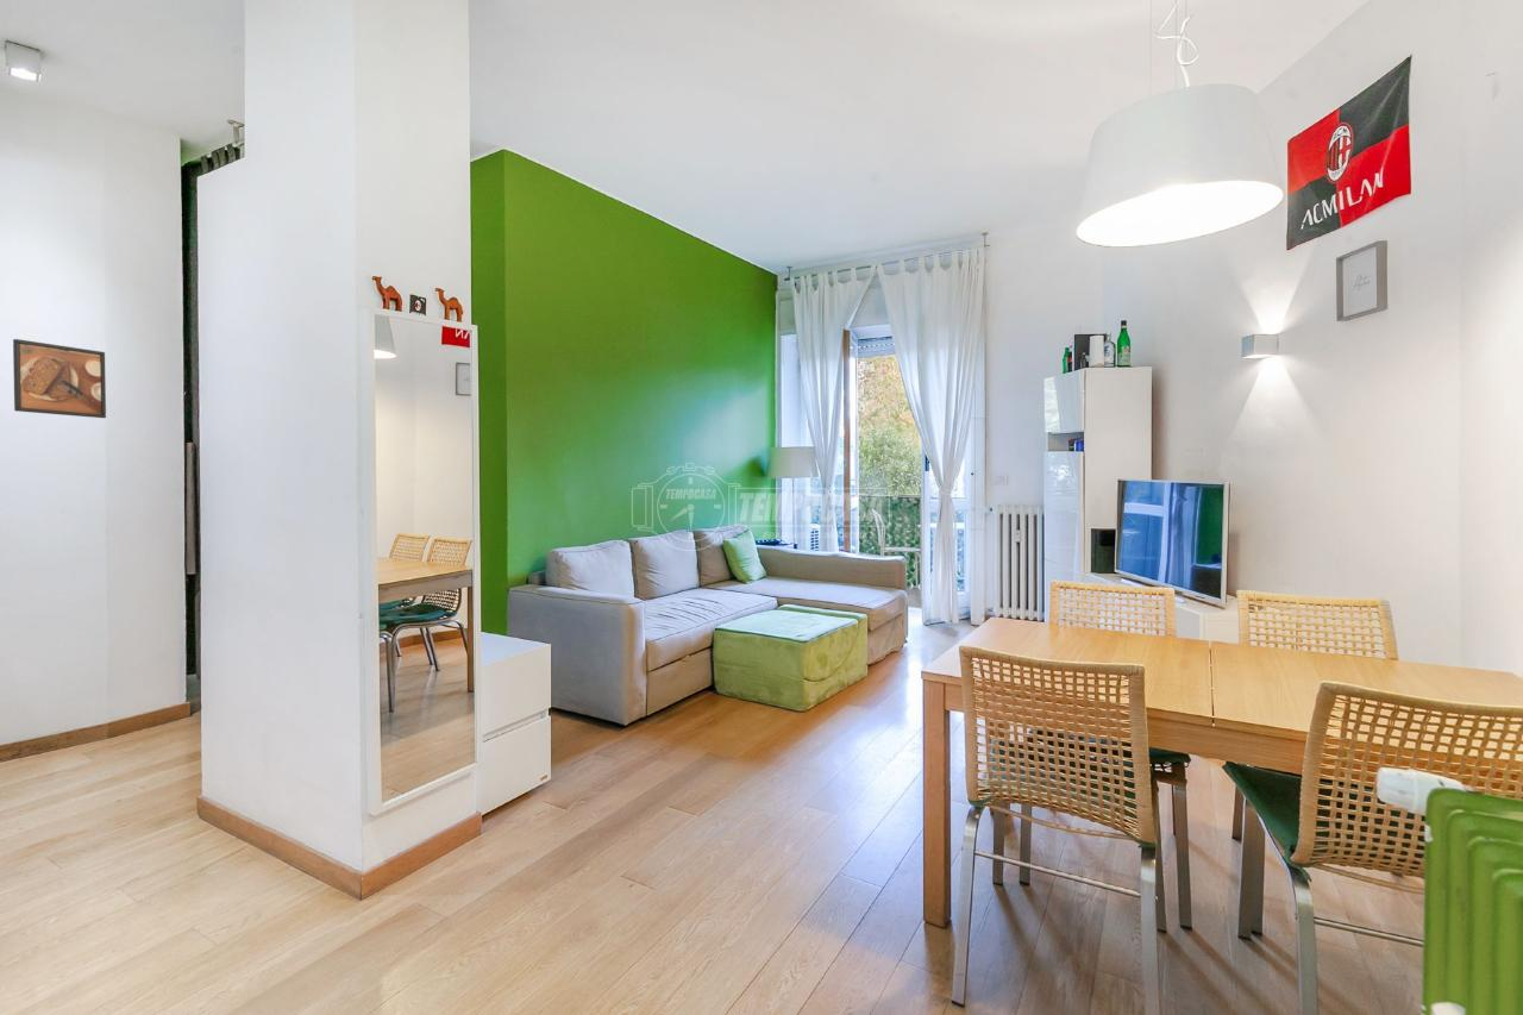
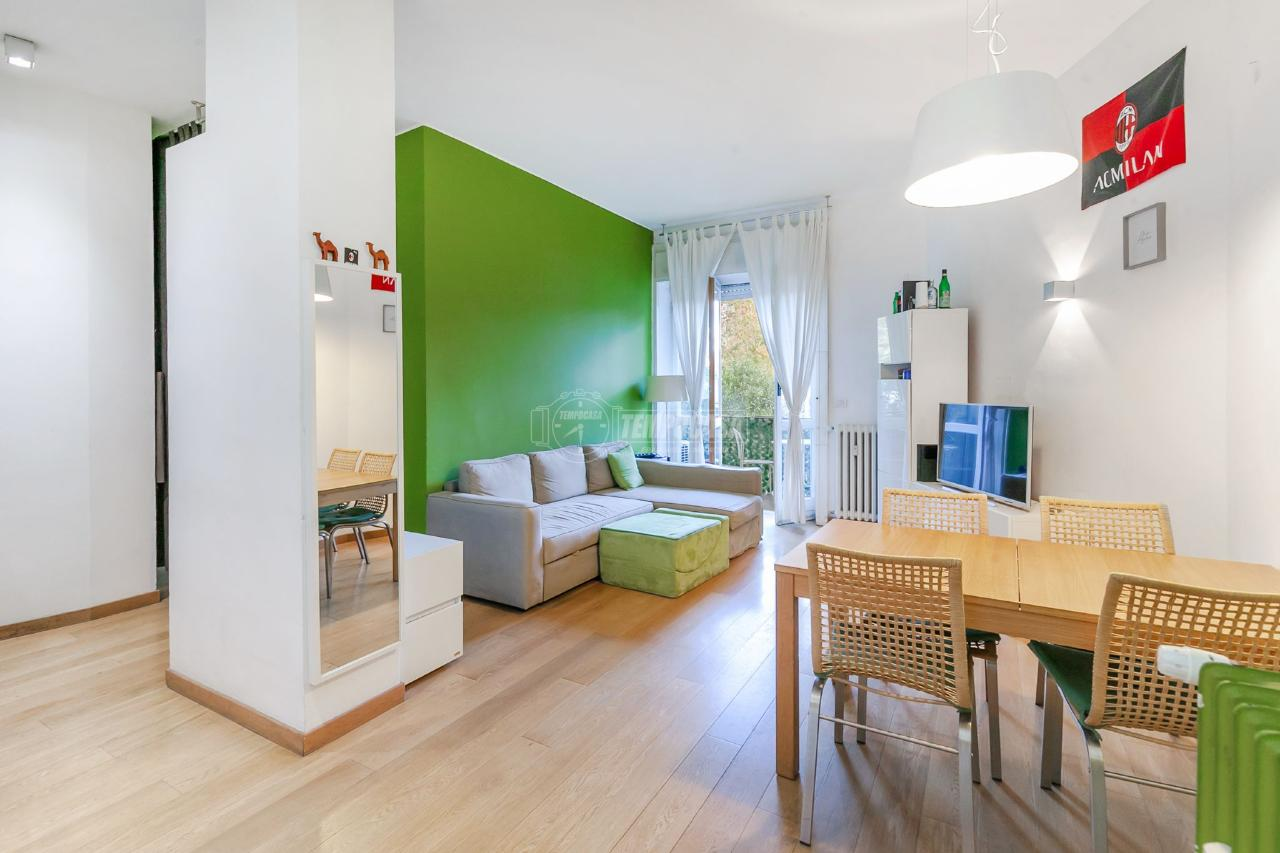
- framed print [12,338,107,419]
